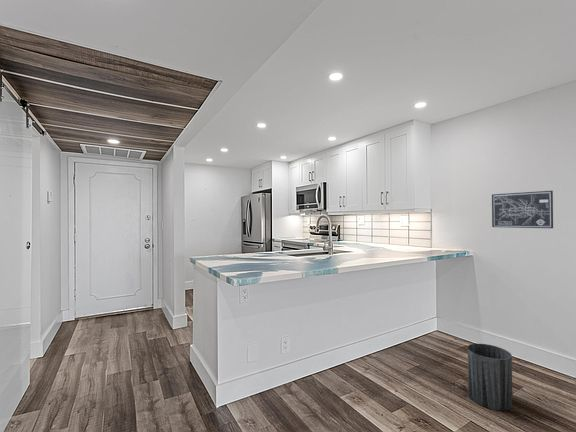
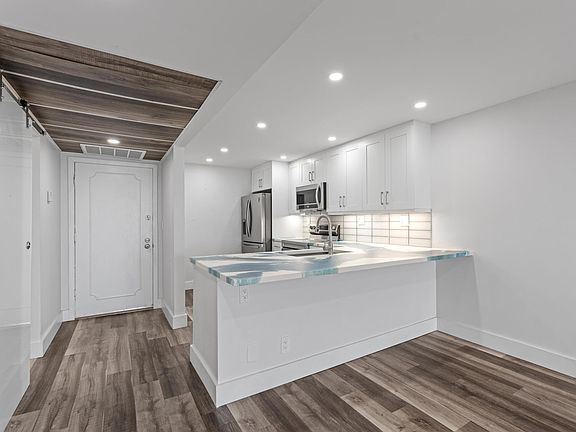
- wall art [491,190,554,229]
- trash can [467,343,513,412]
